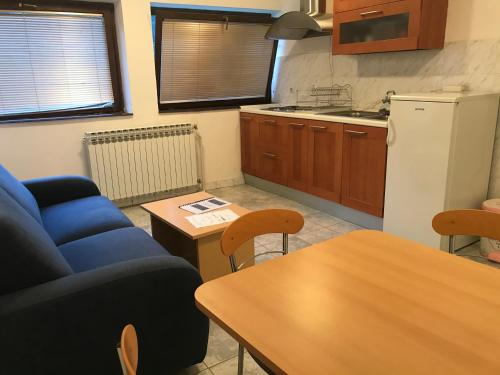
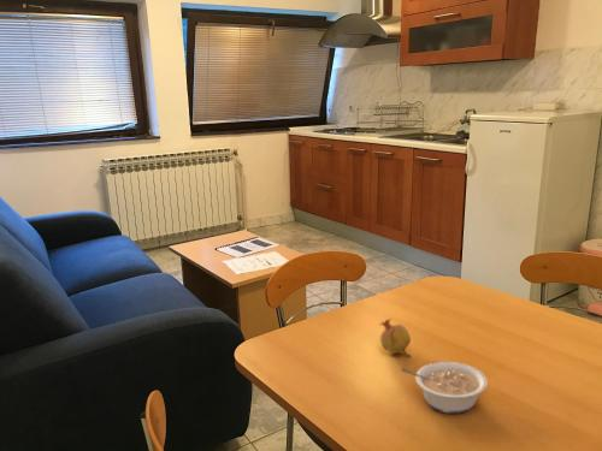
+ fruit [378,318,412,358]
+ legume [400,361,489,415]
